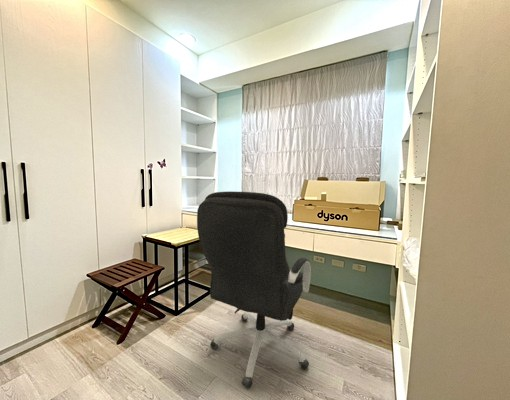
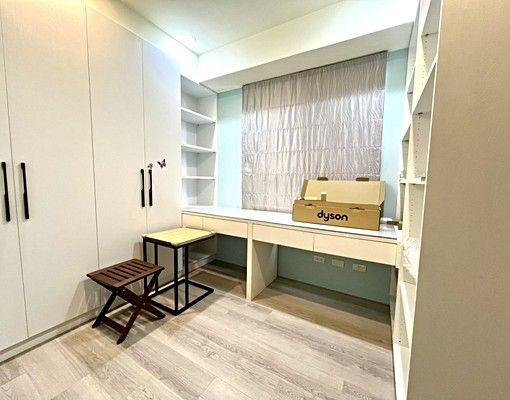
- office chair [196,190,312,389]
